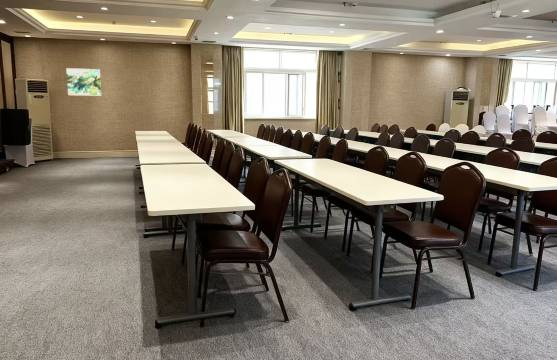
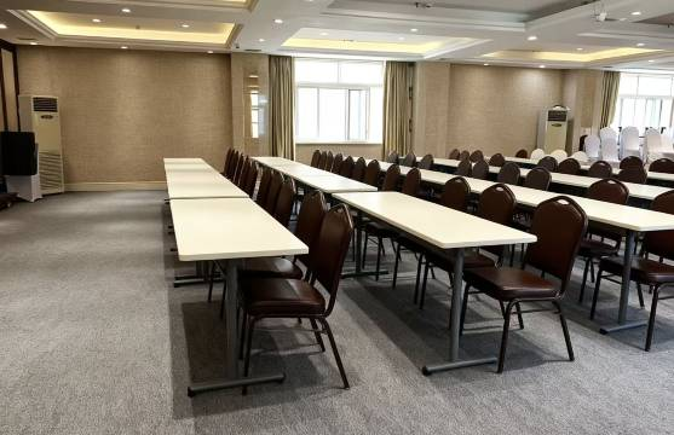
- wall art [65,67,102,97]
